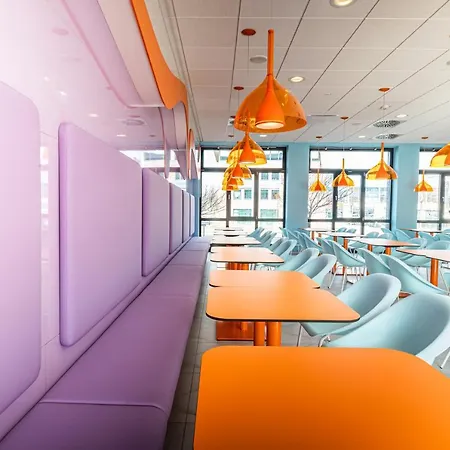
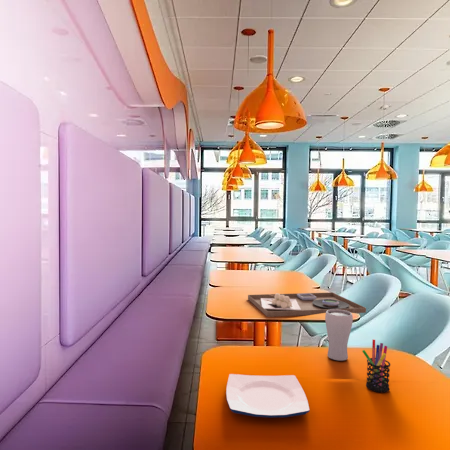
+ plate [225,373,310,418]
+ drinking glass [324,309,354,362]
+ platter [247,291,367,318]
+ pen holder [361,339,391,394]
